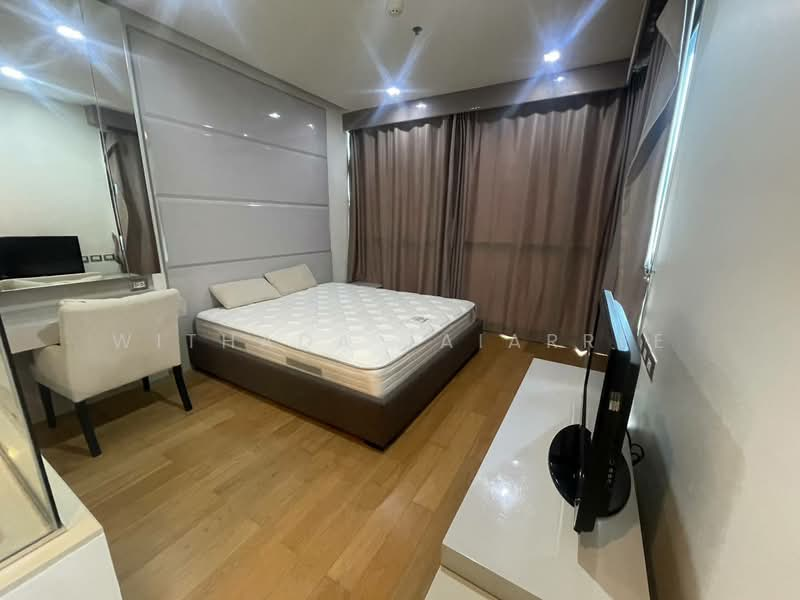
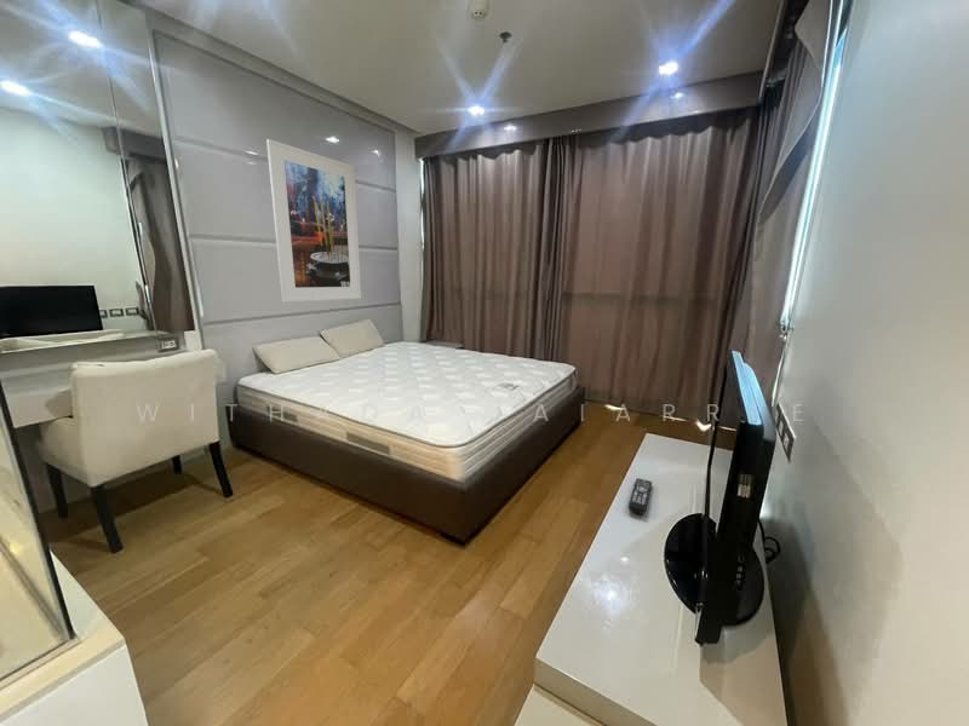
+ remote control [627,477,653,515]
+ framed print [265,138,362,304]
